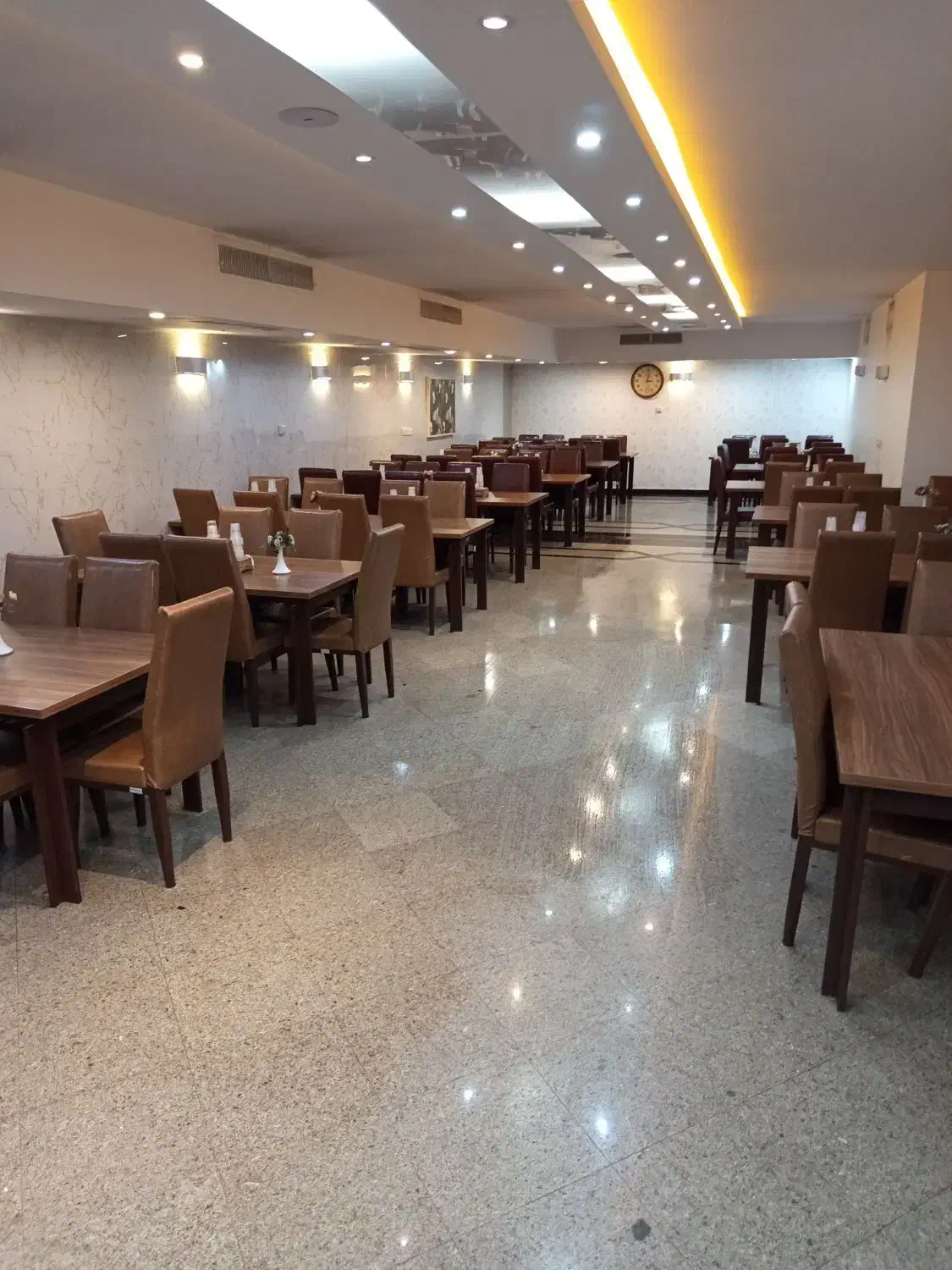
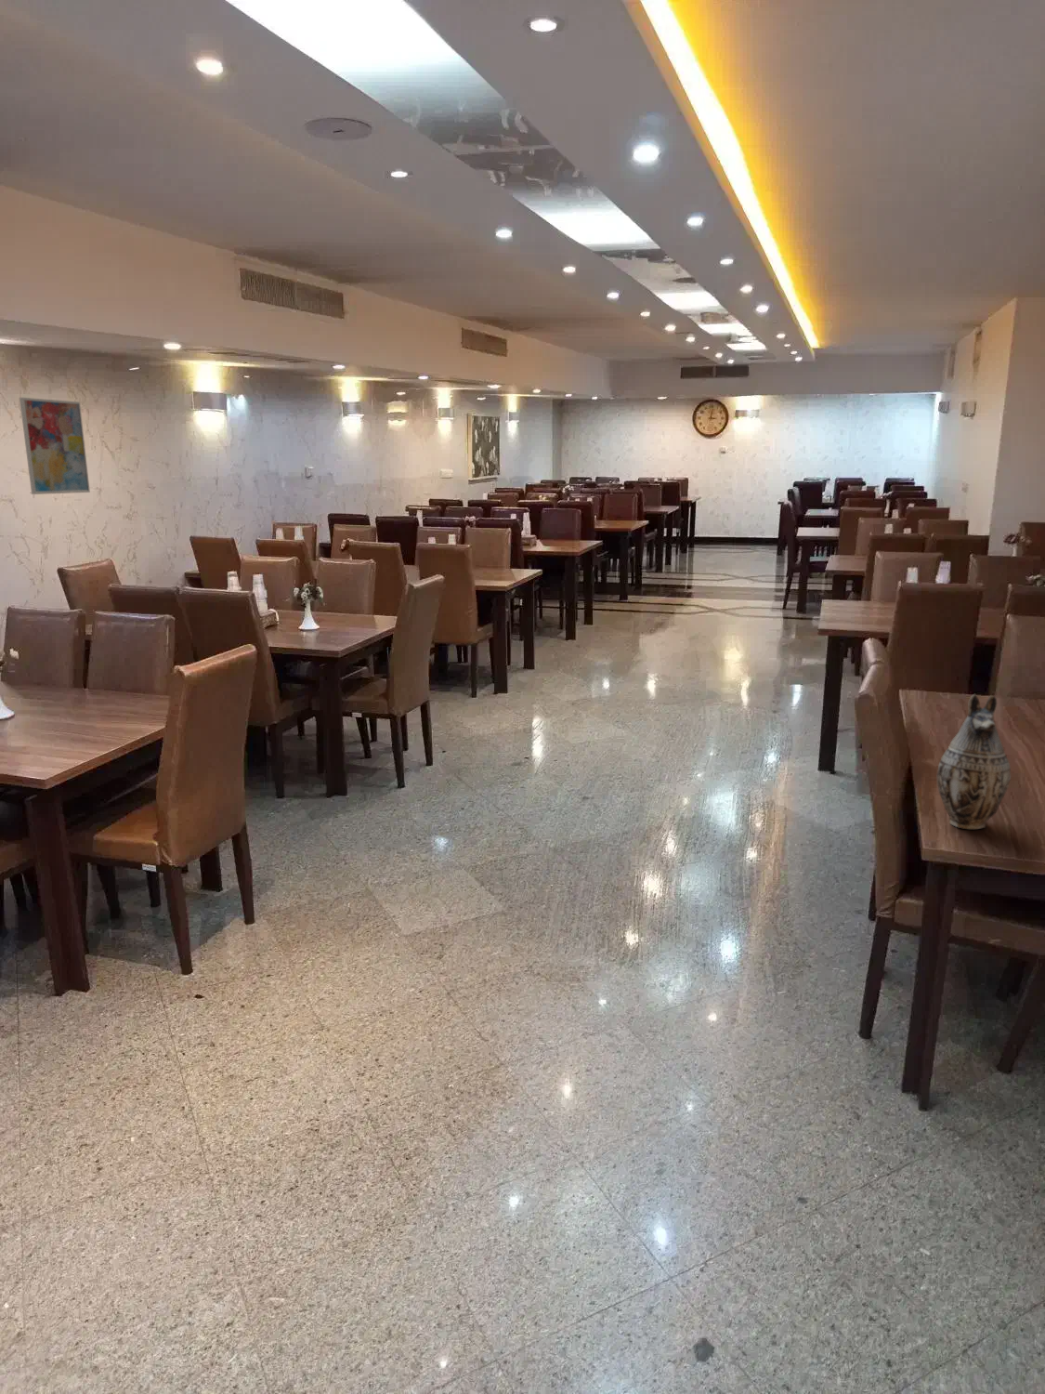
+ wall art [19,397,91,495]
+ decorative vase [936,694,1012,830]
